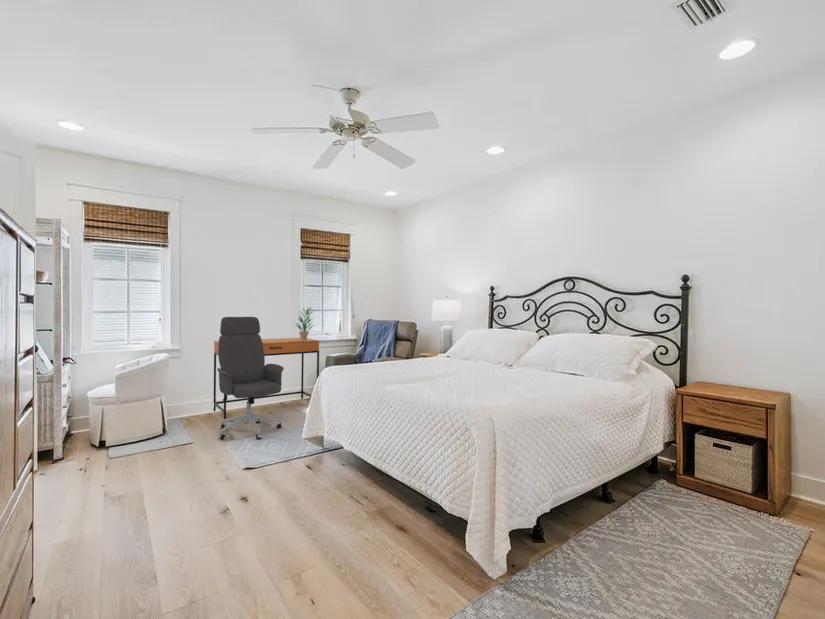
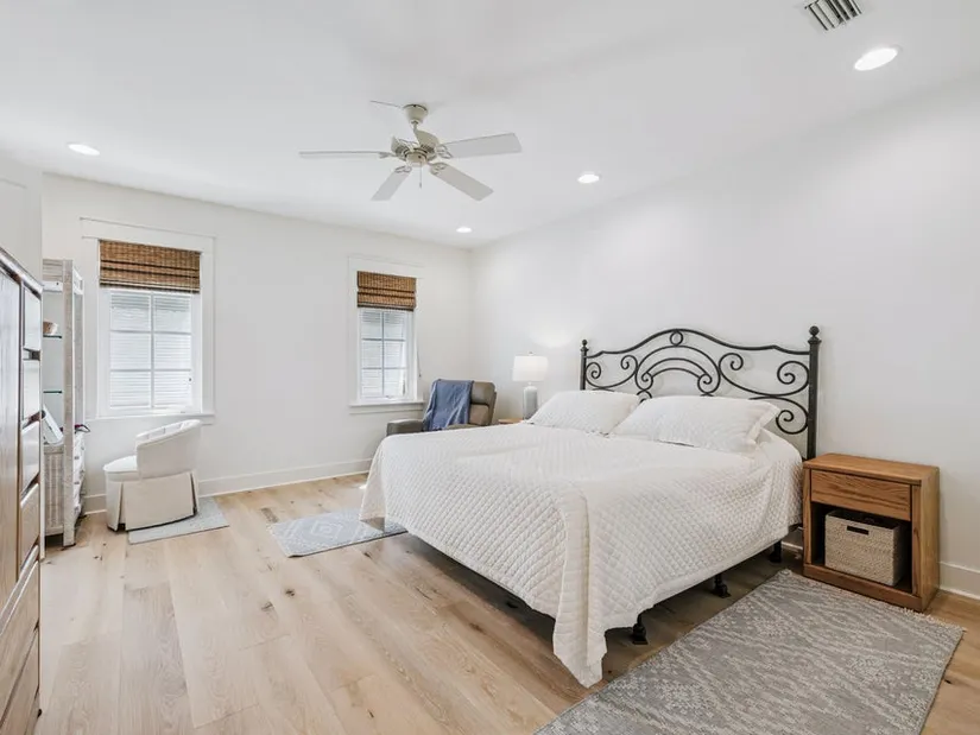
- desk [212,337,320,420]
- potted plant [294,306,315,341]
- office chair [216,316,285,440]
